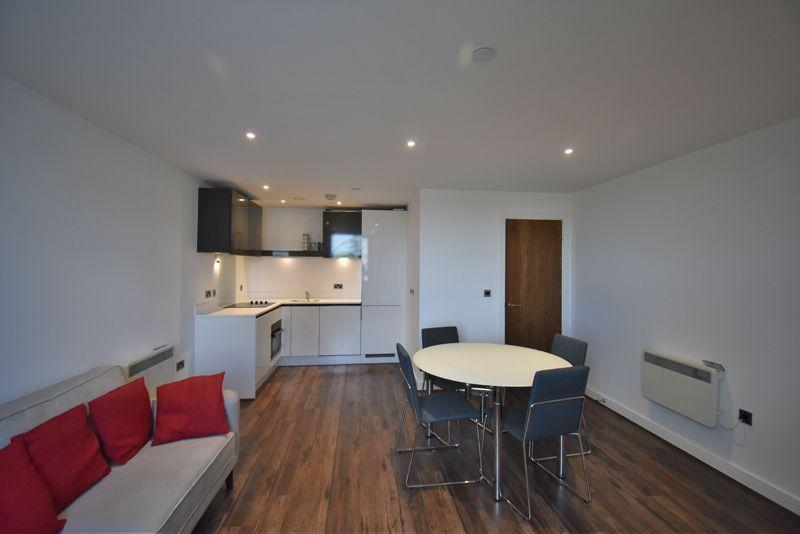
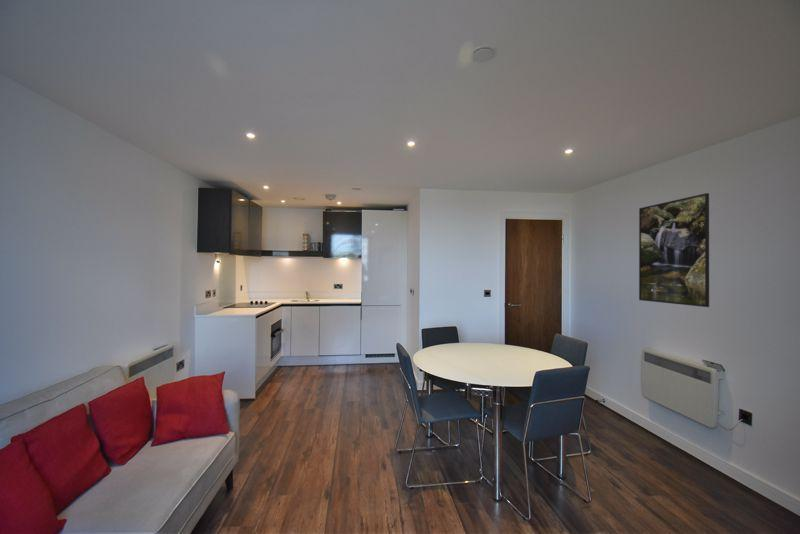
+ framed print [638,192,710,308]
